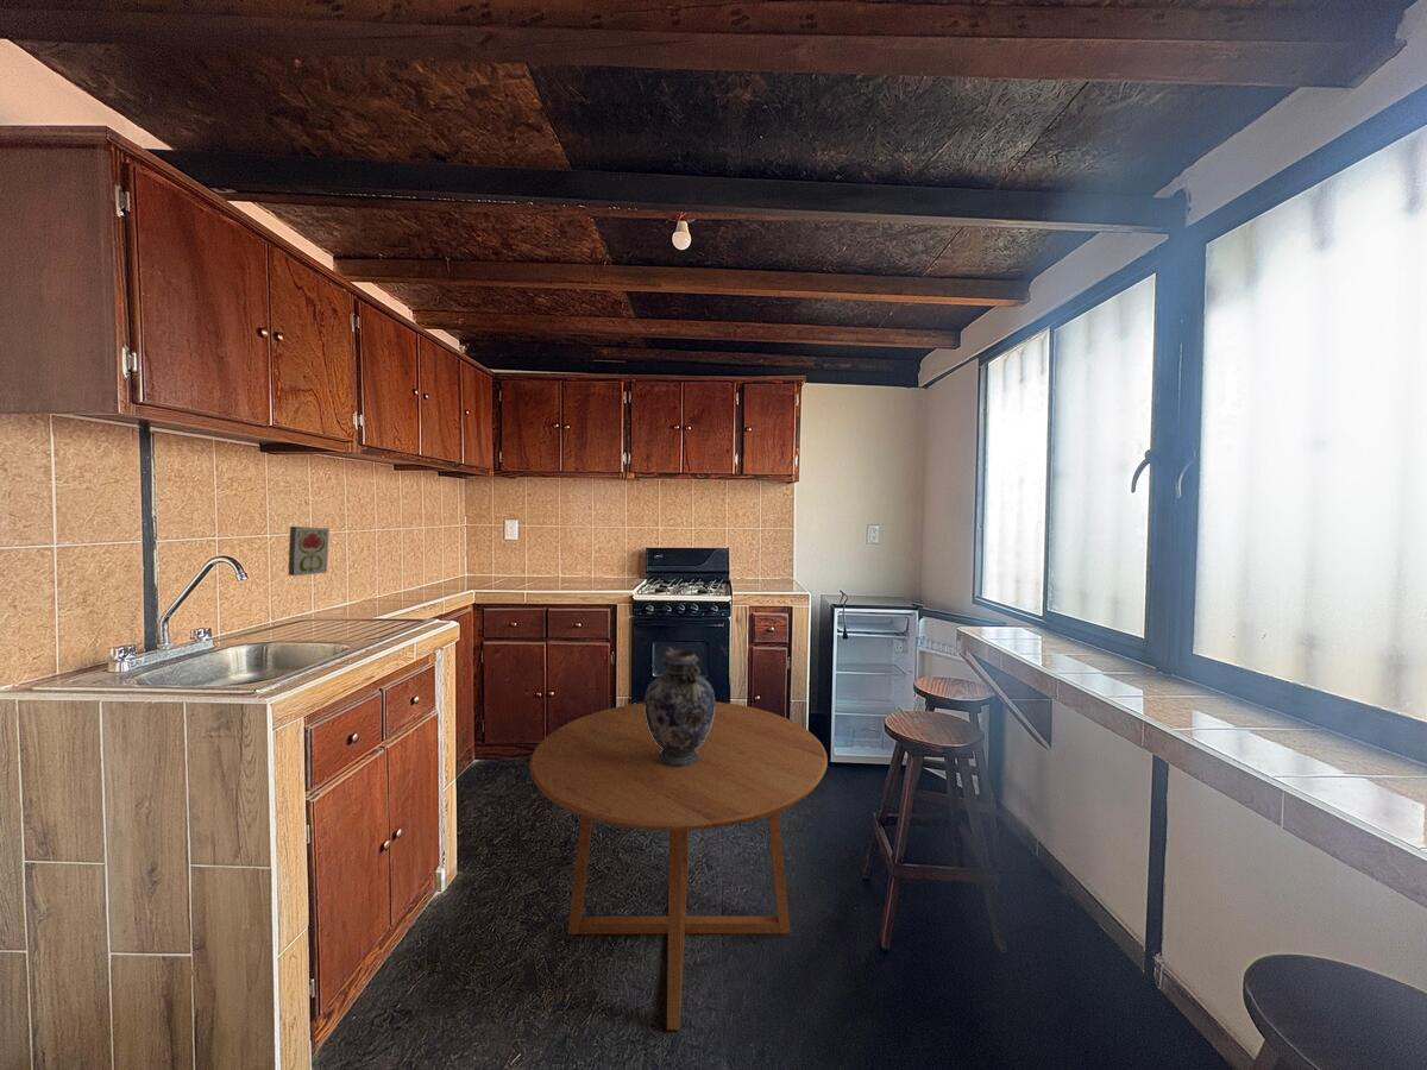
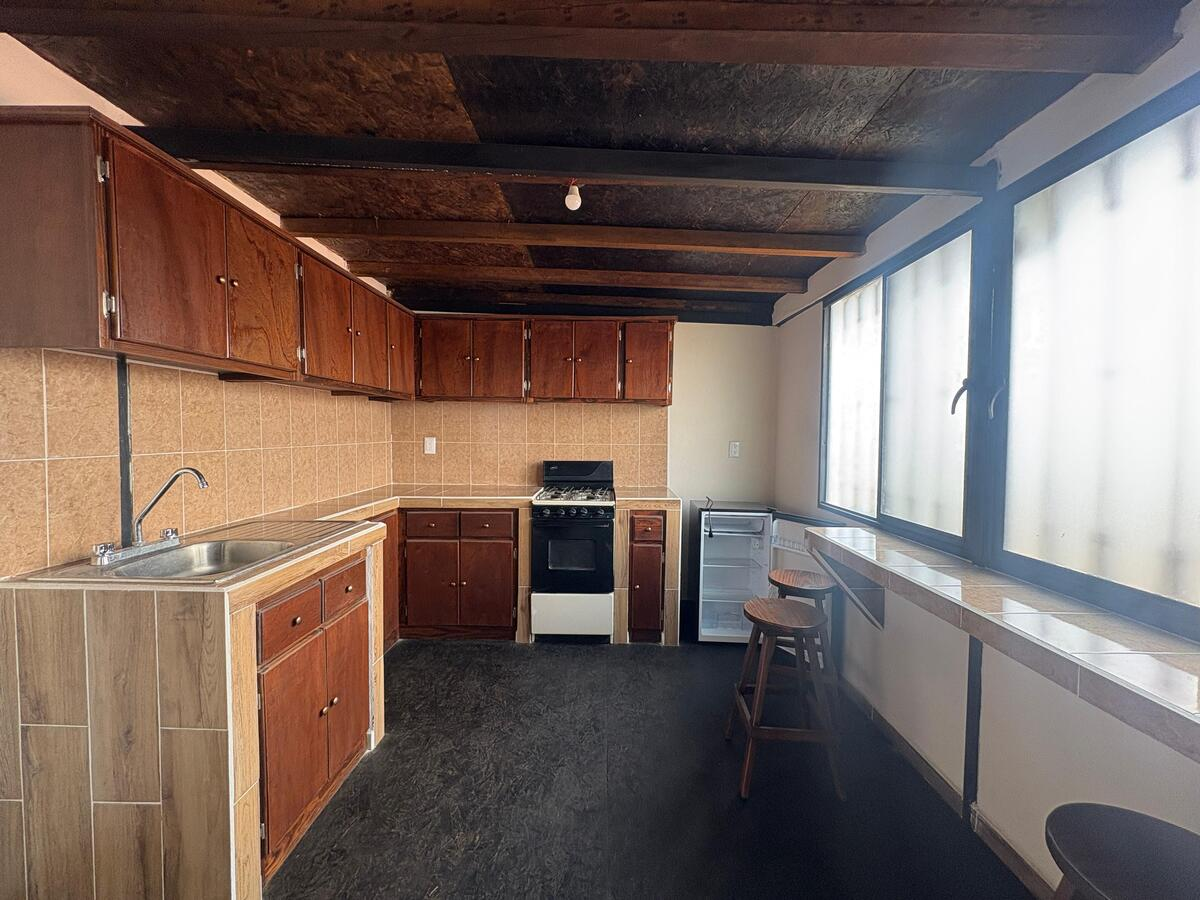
- decorative tile [287,525,331,577]
- vase [643,646,716,767]
- dining table [528,700,829,1031]
